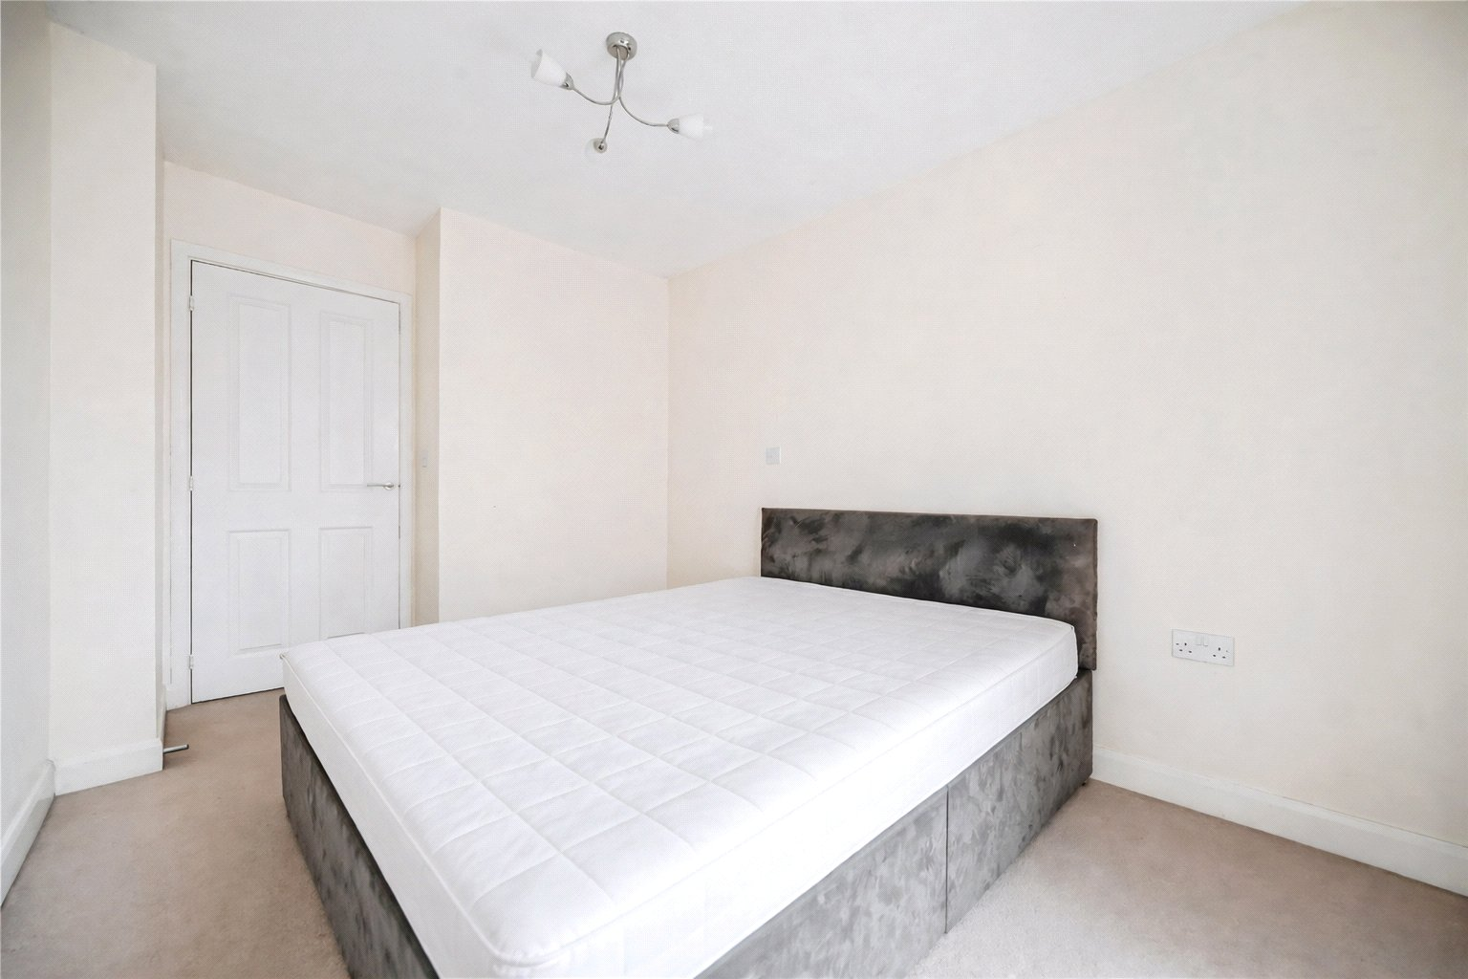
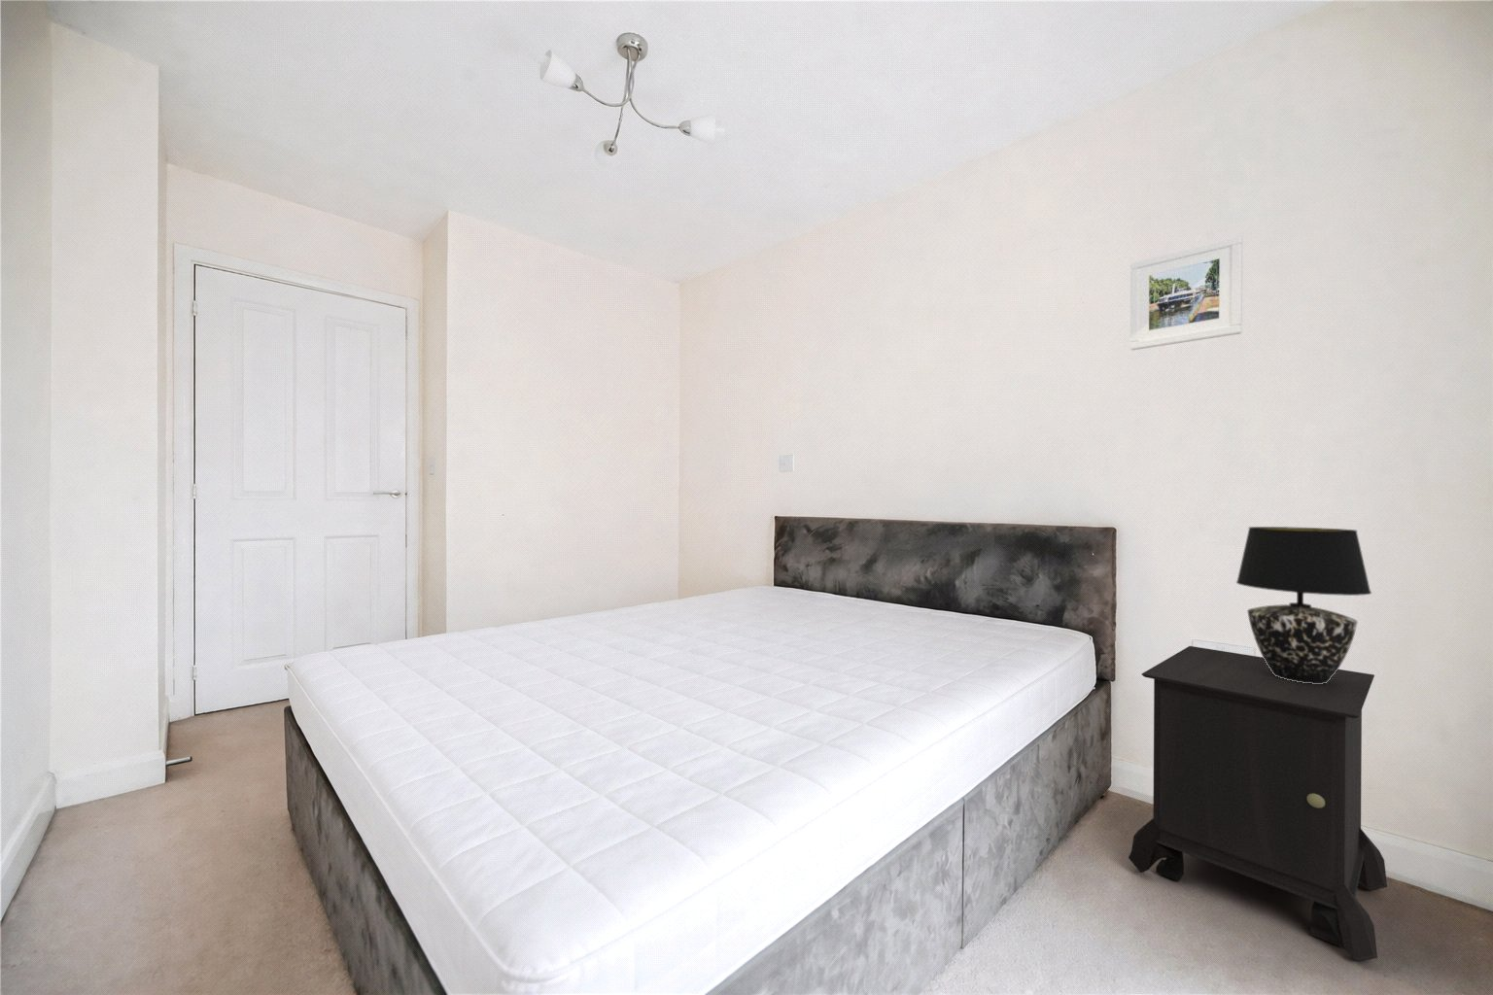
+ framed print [1130,235,1243,351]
+ nightstand [1128,645,1389,962]
+ table lamp [1235,525,1373,684]
